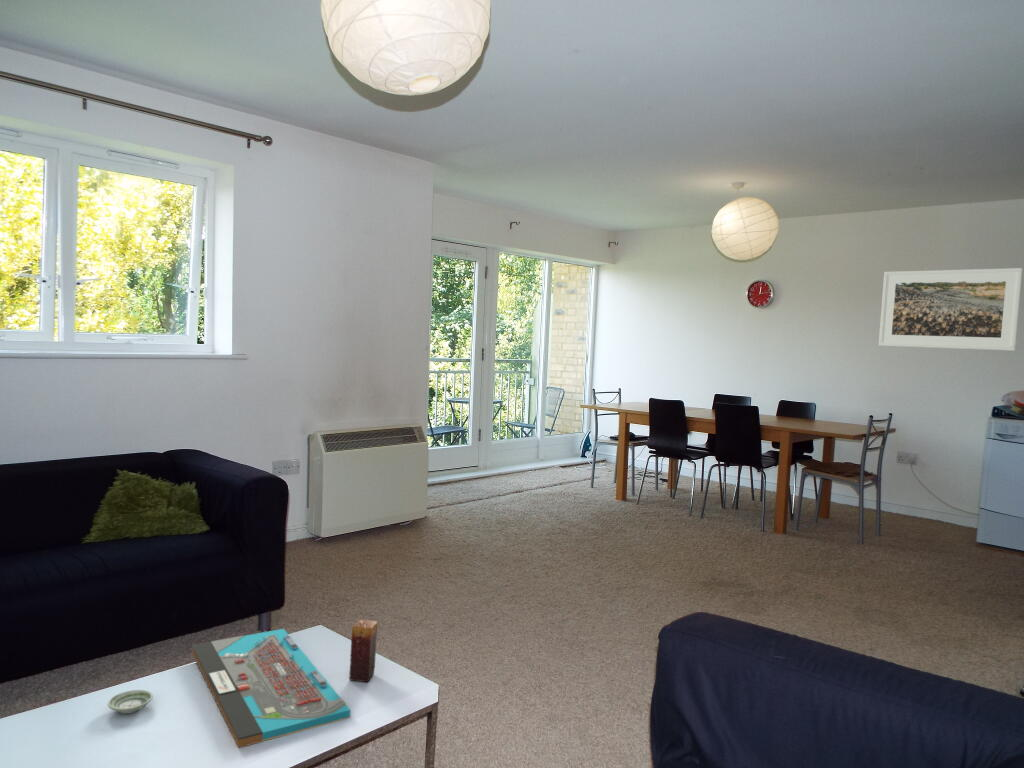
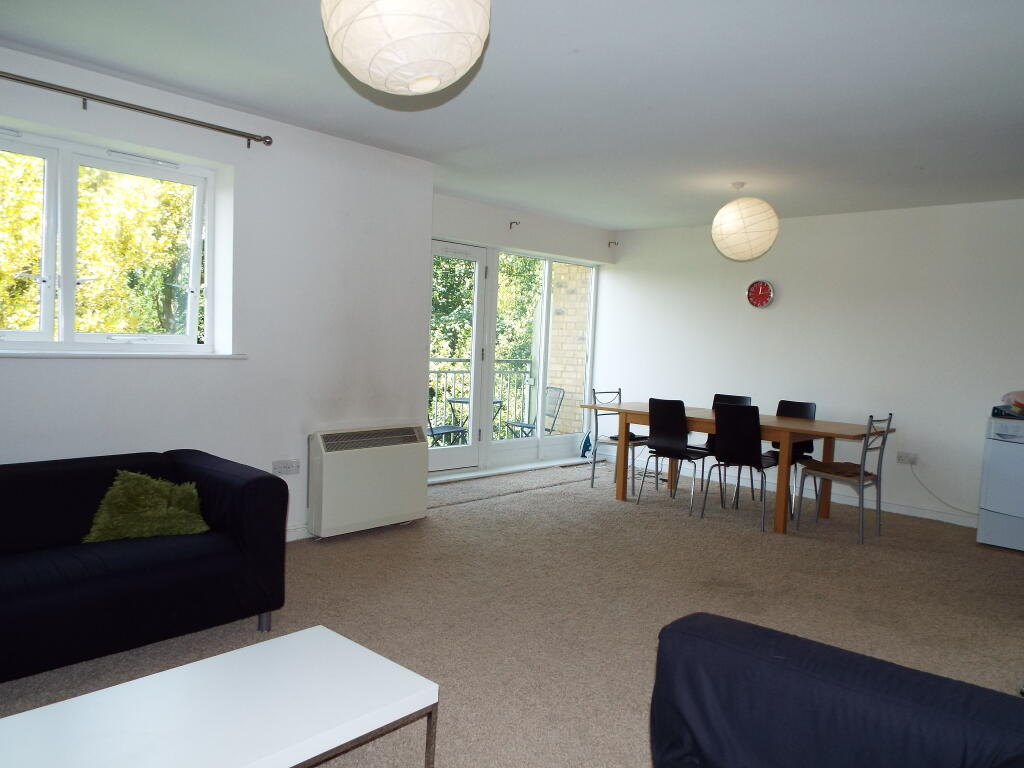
- candle [348,619,378,683]
- saucer [107,689,154,714]
- board game [190,628,352,749]
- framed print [878,267,1023,352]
